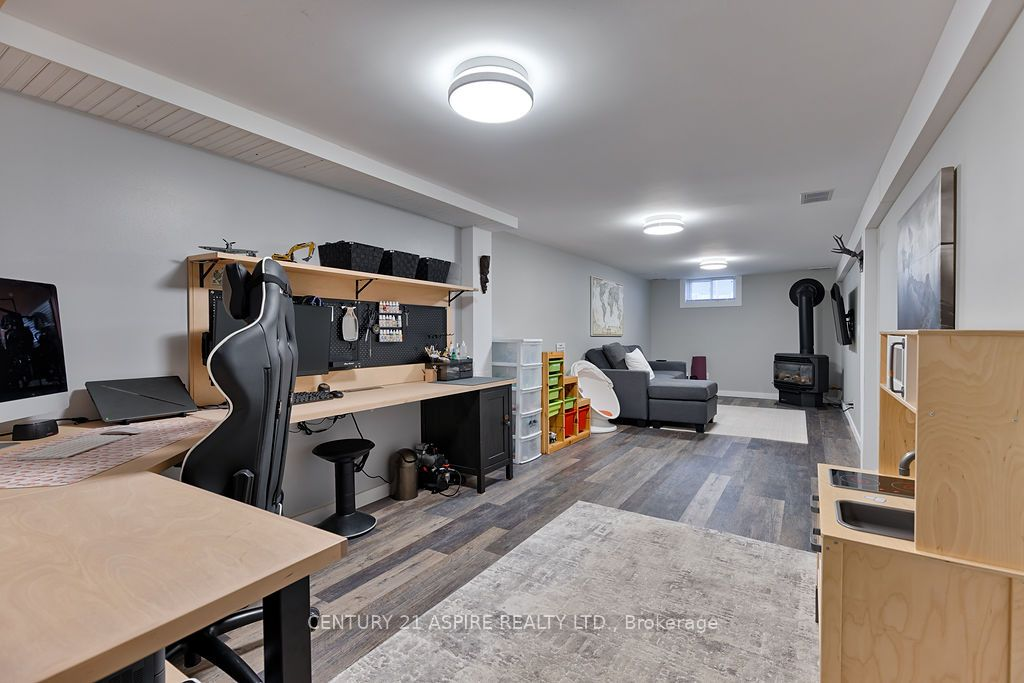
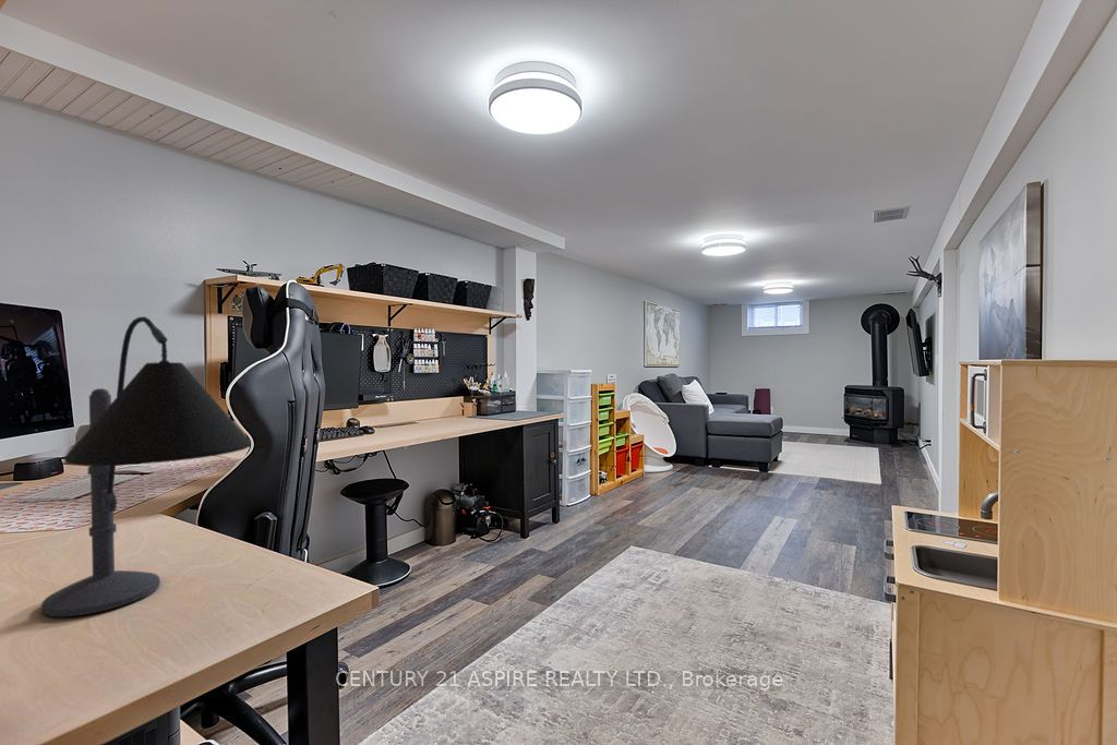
+ desk lamp [40,315,252,617]
